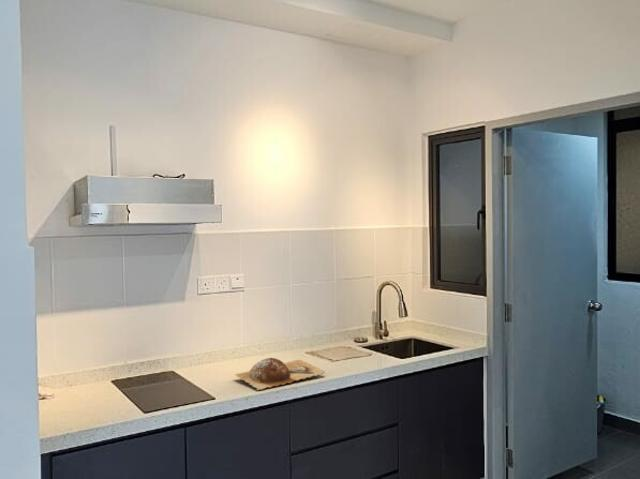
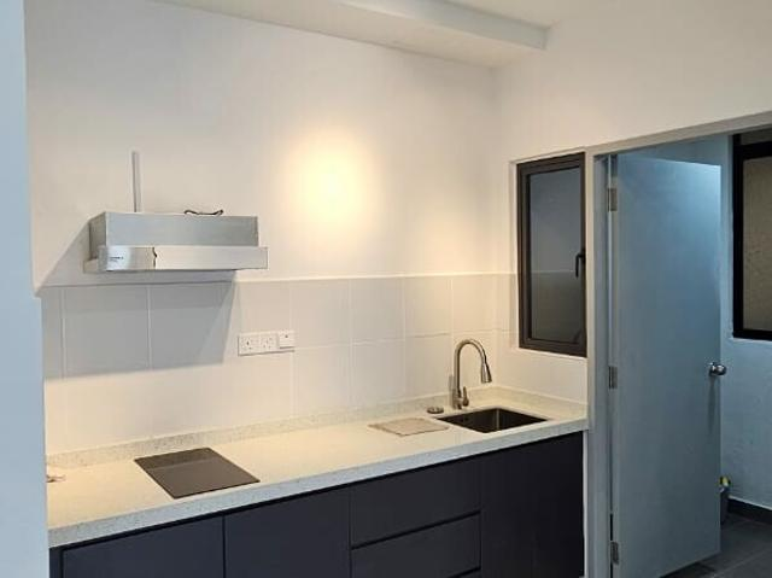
- chopping board [234,357,326,391]
